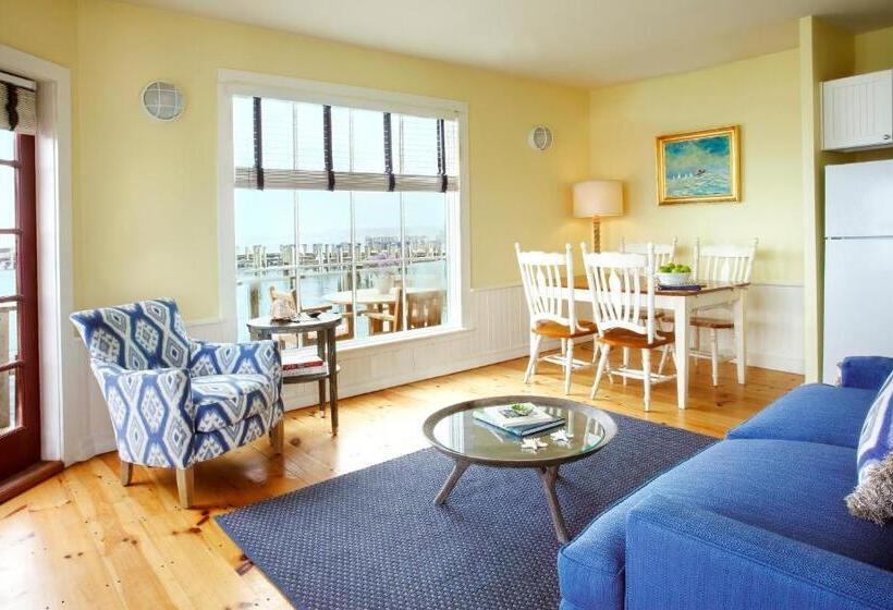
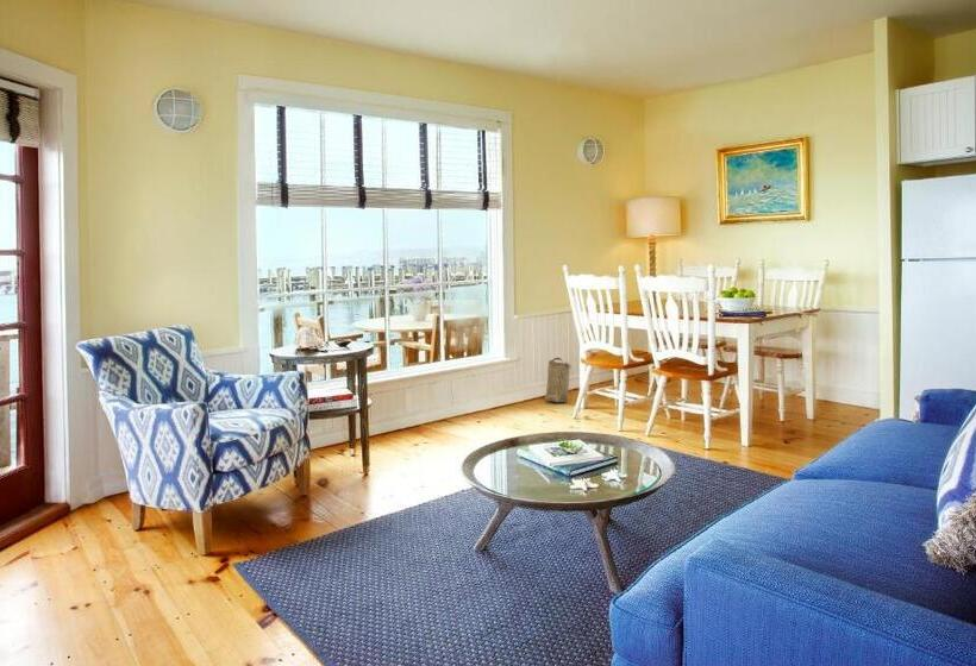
+ basket [544,357,573,403]
